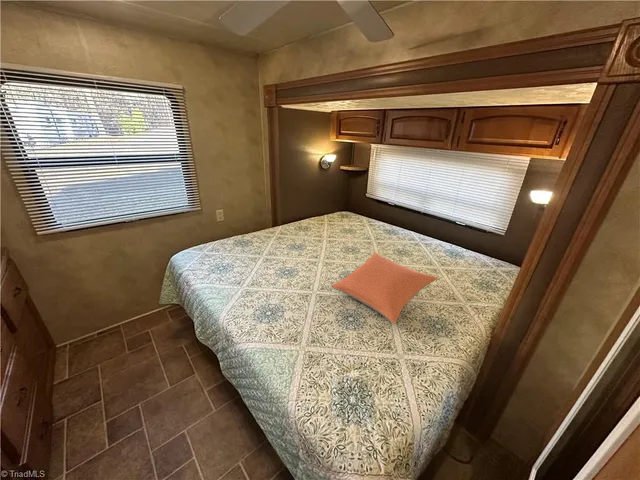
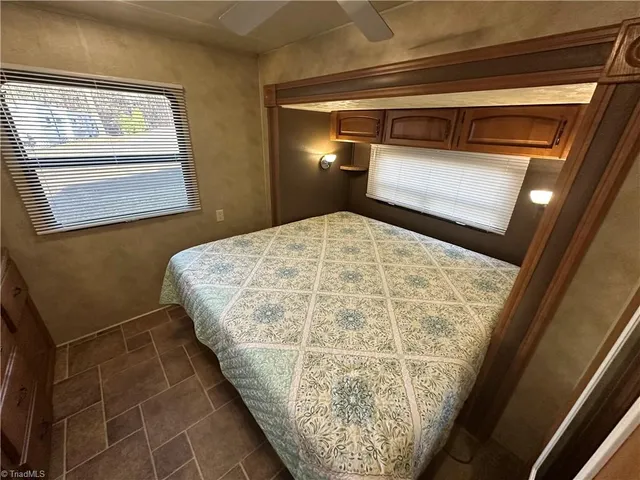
- pillow [330,251,438,325]
